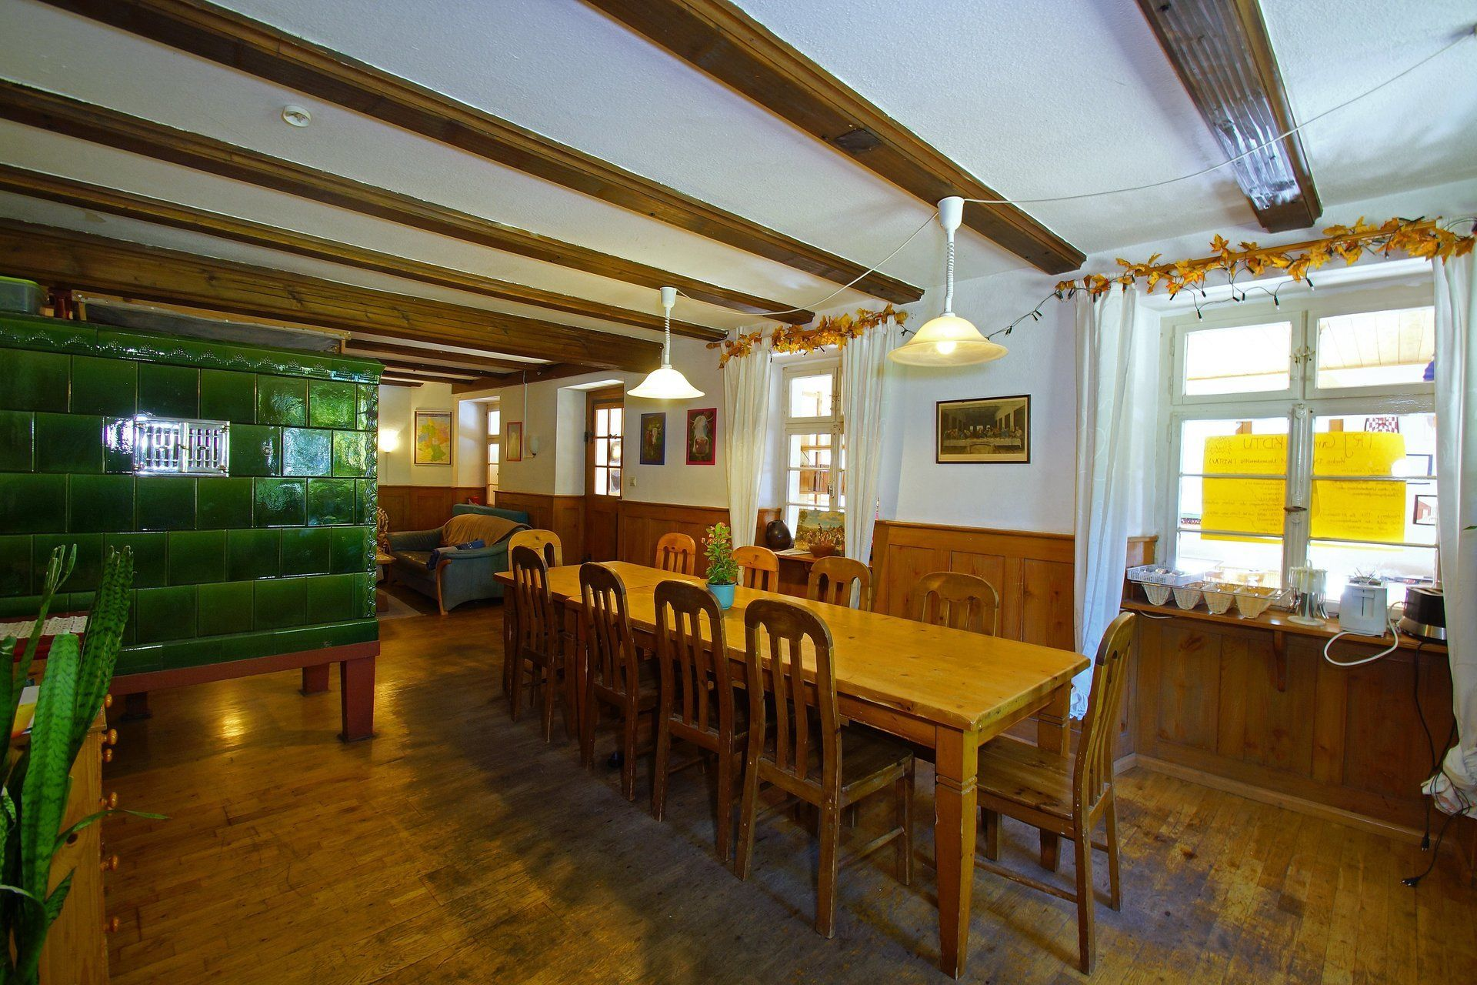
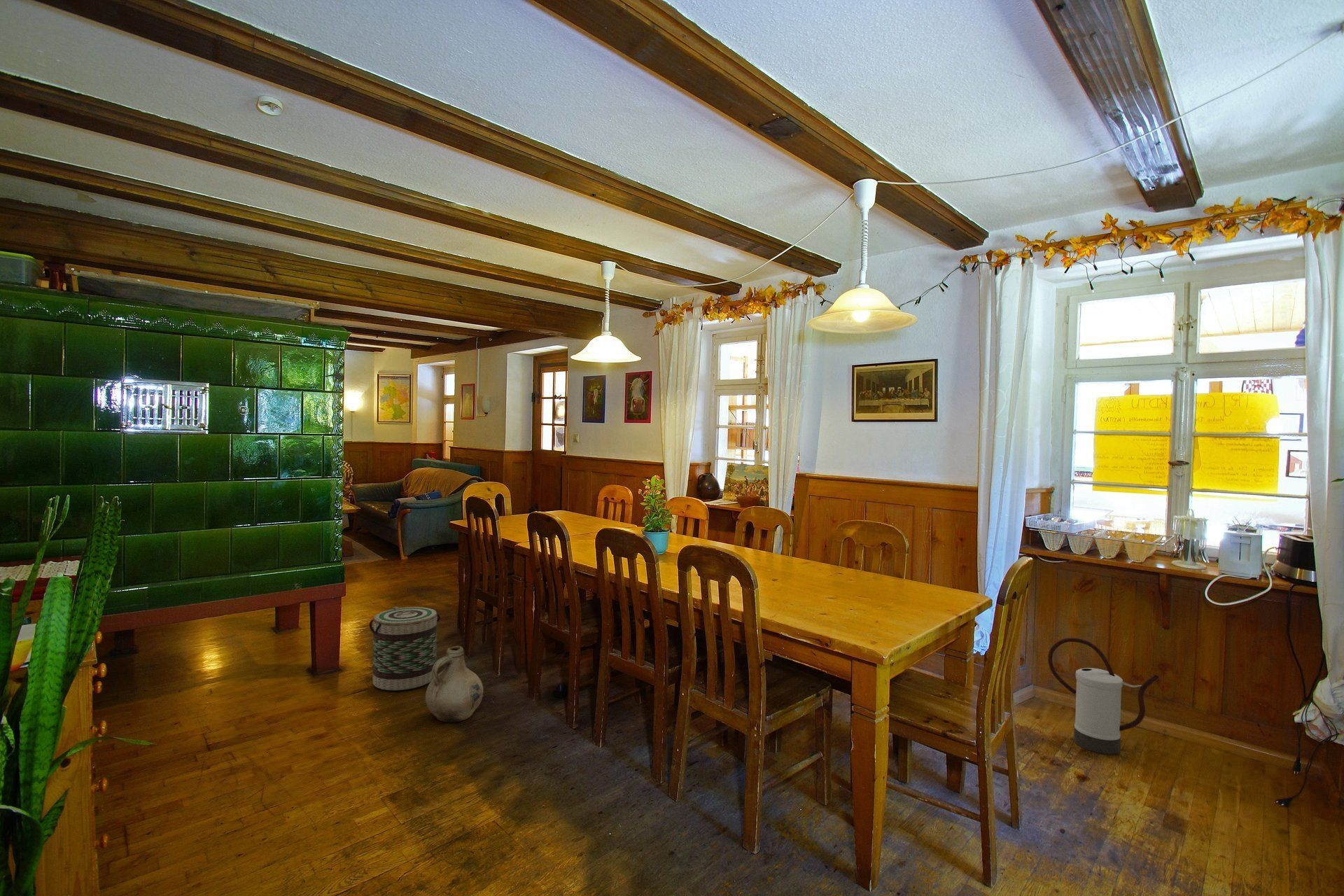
+ ceramic jug [425,645,484,723]
+ basket [369,605,441,691]
+ watering can [1047,637,1160,755]
